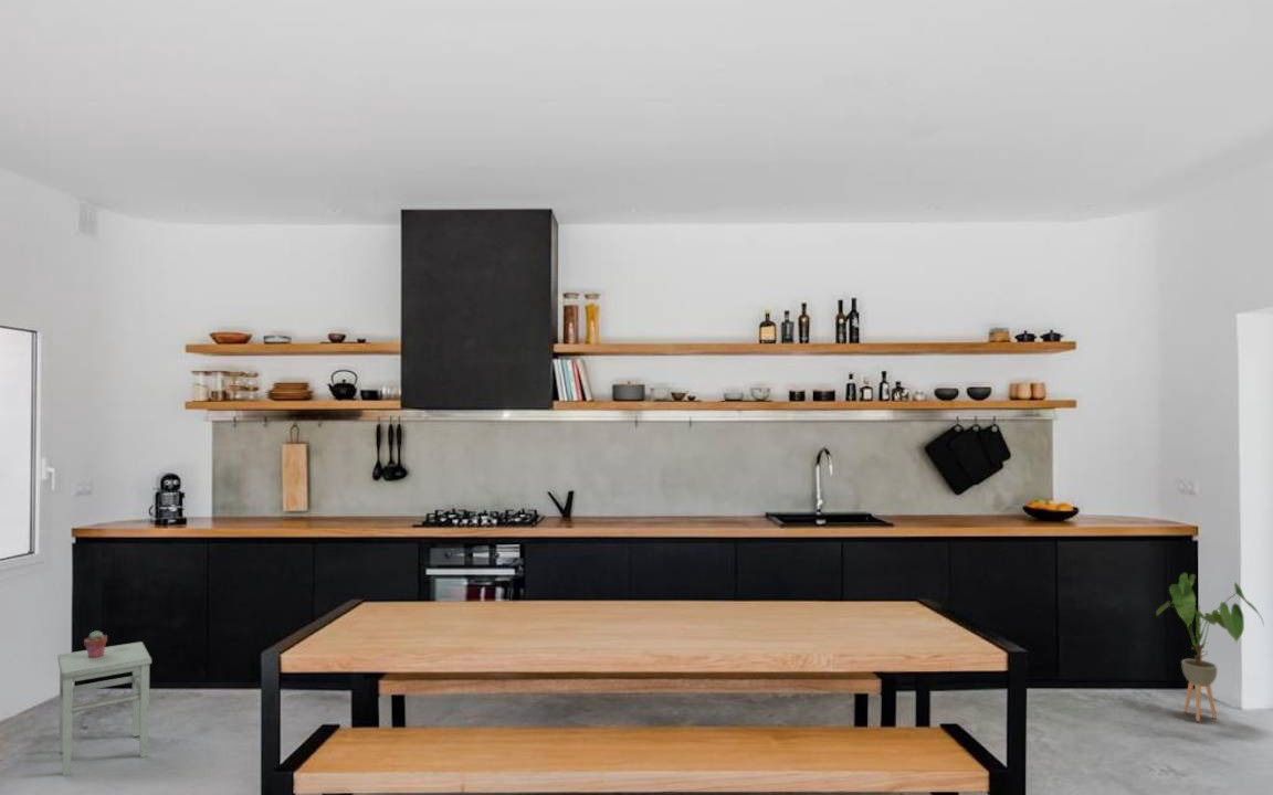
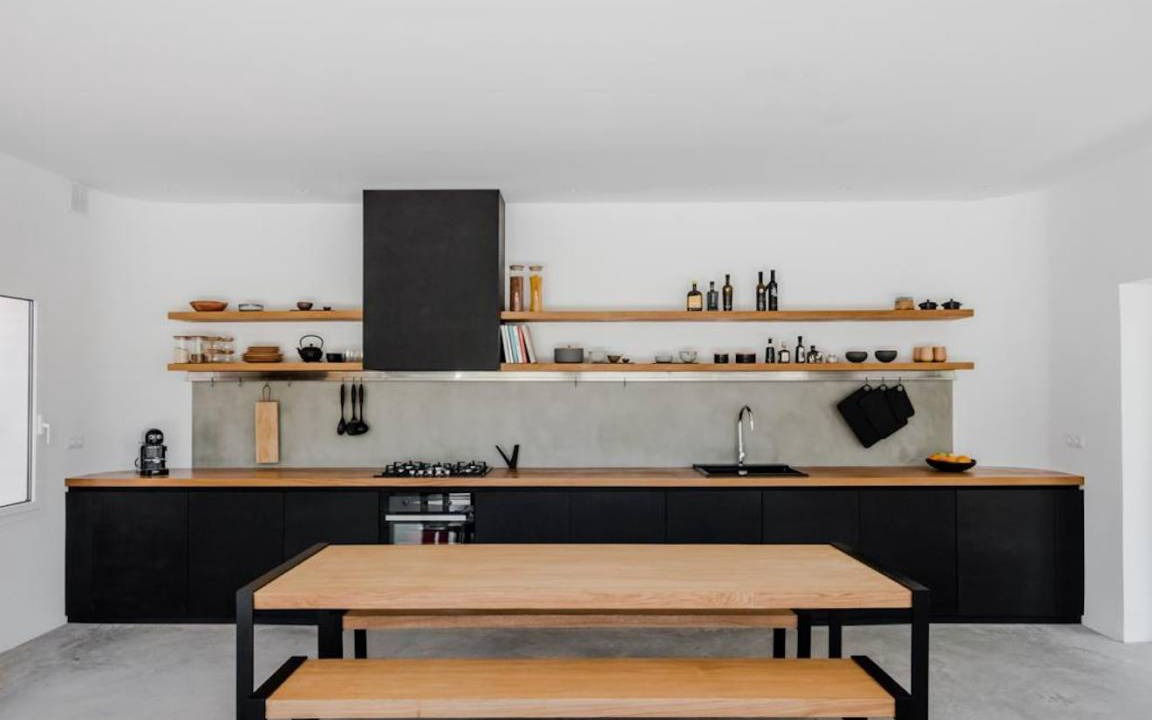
- potted succulent [83,629,108,658]
- house plant [1155,572,1265,722]
- stool [56,640,152,776]
